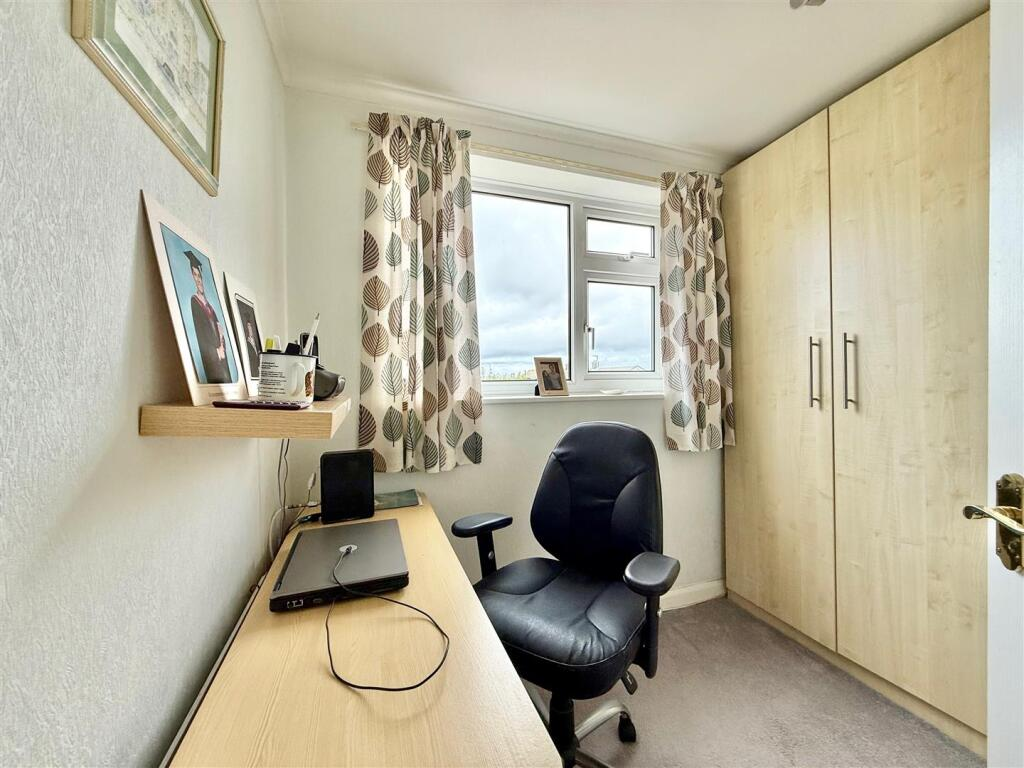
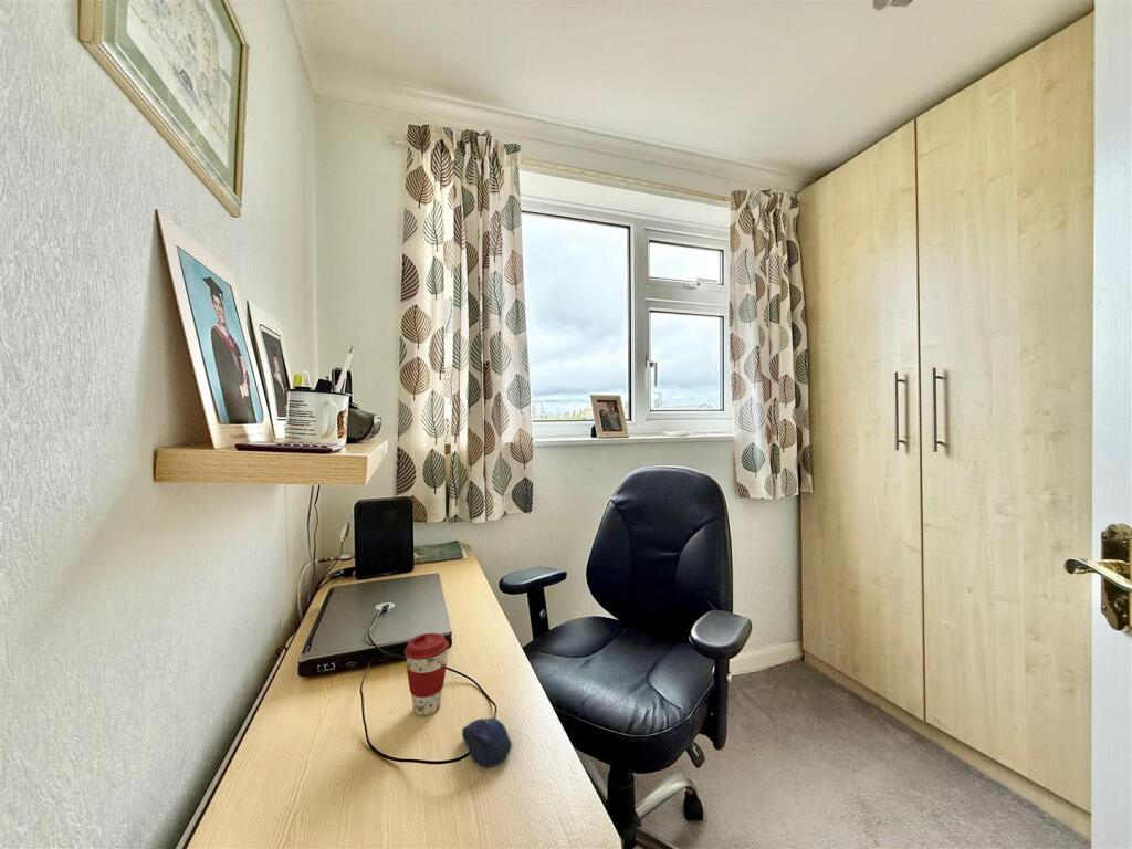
+ computer mouse [461,717,513,768]
+ coffee cup [403,632,450,716]
